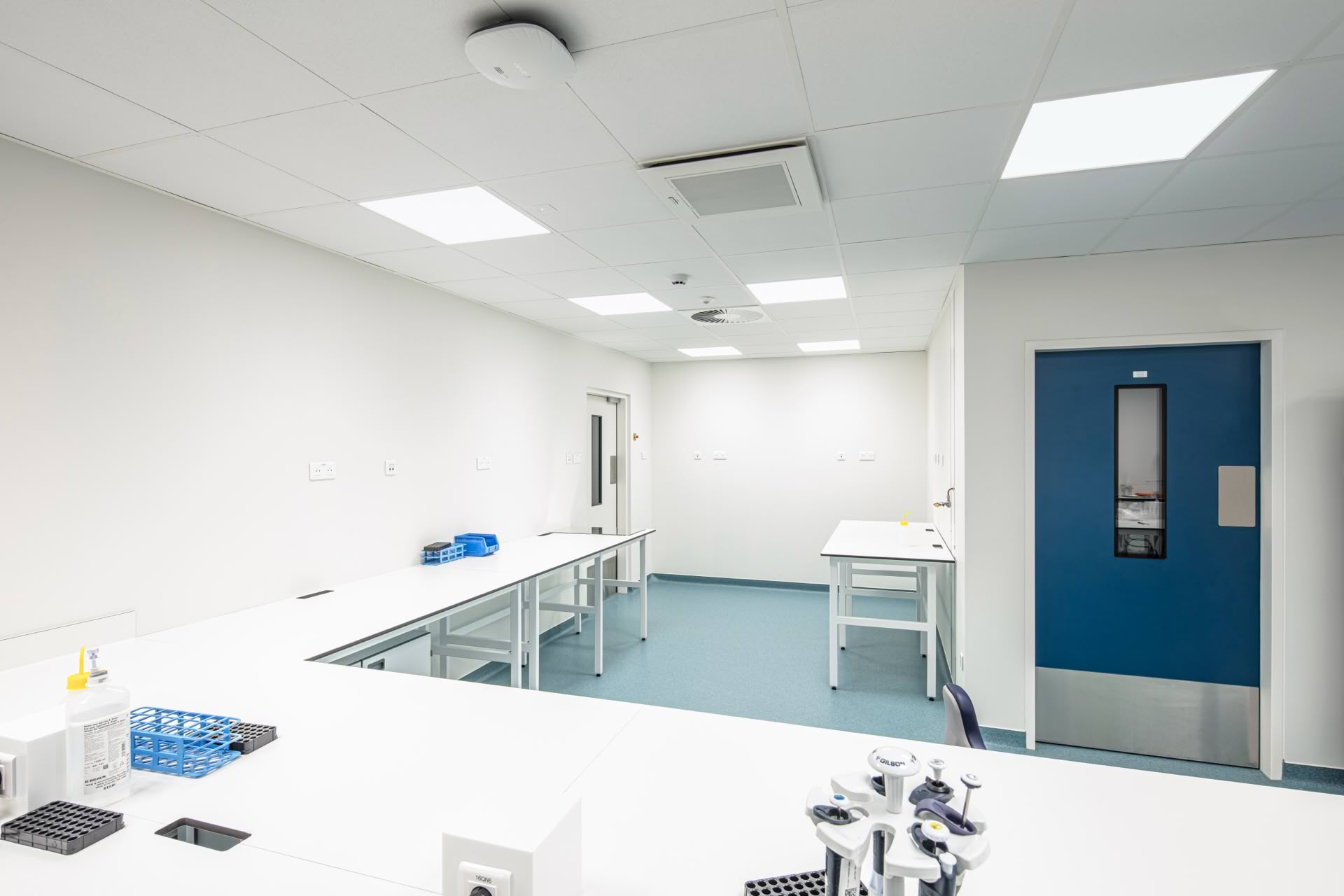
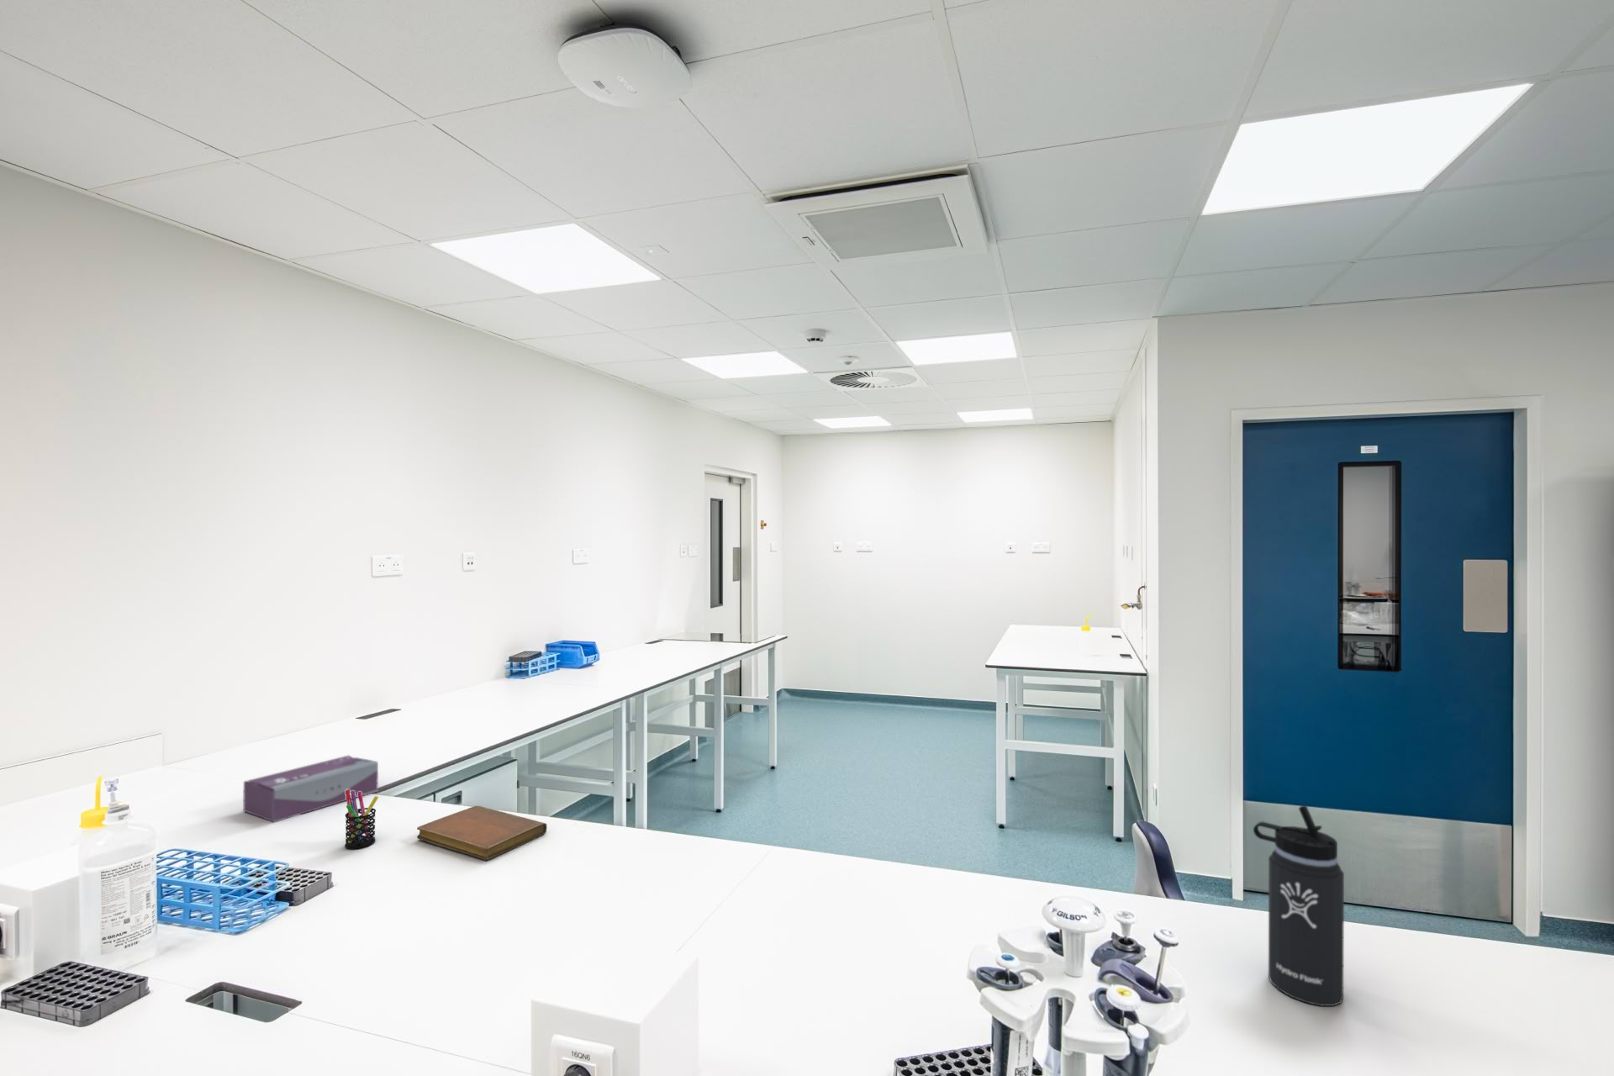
+ notebook [416,806,548,861]
+ tissue box [243,755,379,823]
+ thermos bottle [1253,805,1345,1008]
+ pen holder [343,789,379,850]
